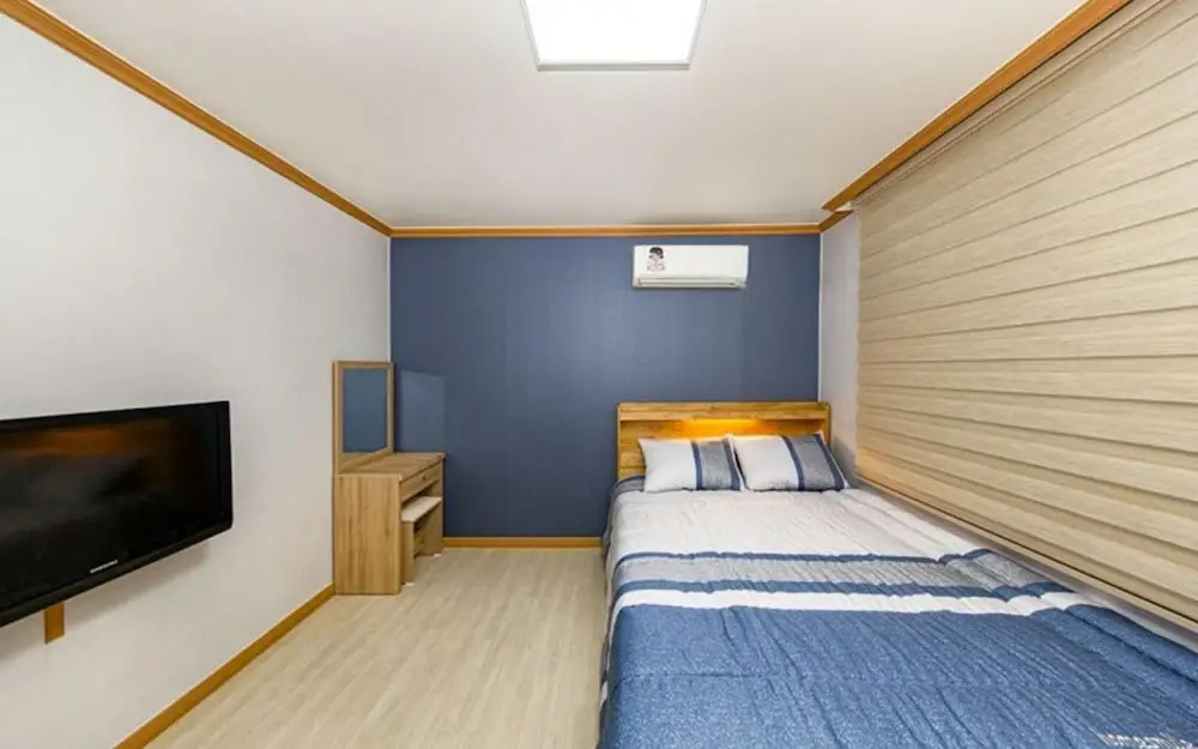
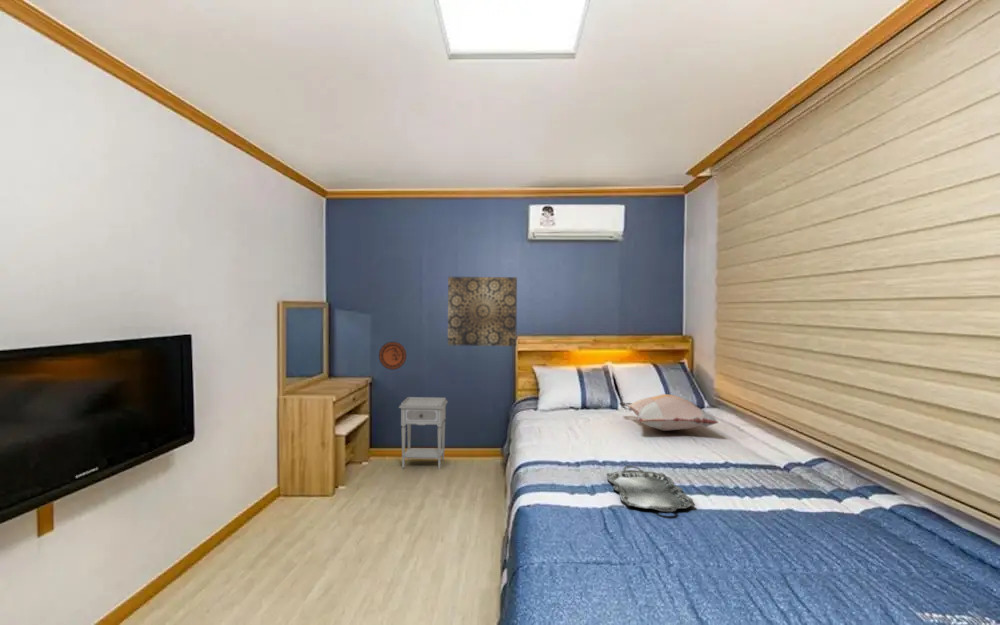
+ wall art [447,276,518,347]
+ serving tray [606,465,696,513]
+ nightstand [398,396,449,470]
+ decorative plate [378,341,407,371]
+ decorative pillow [618,393,719,432]
